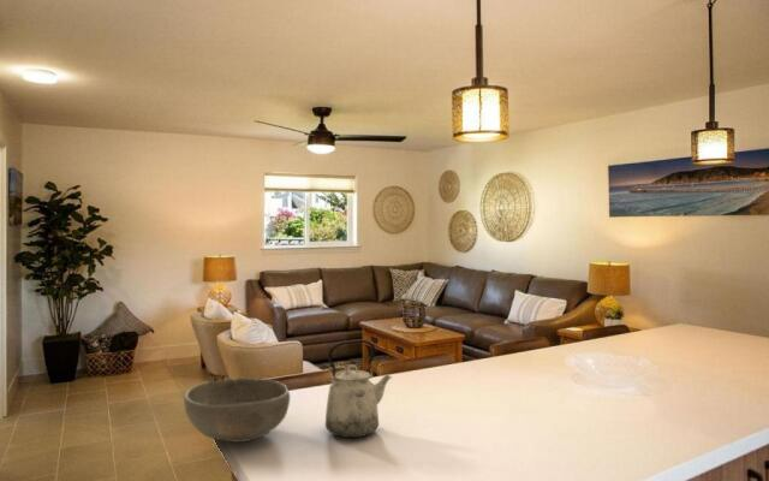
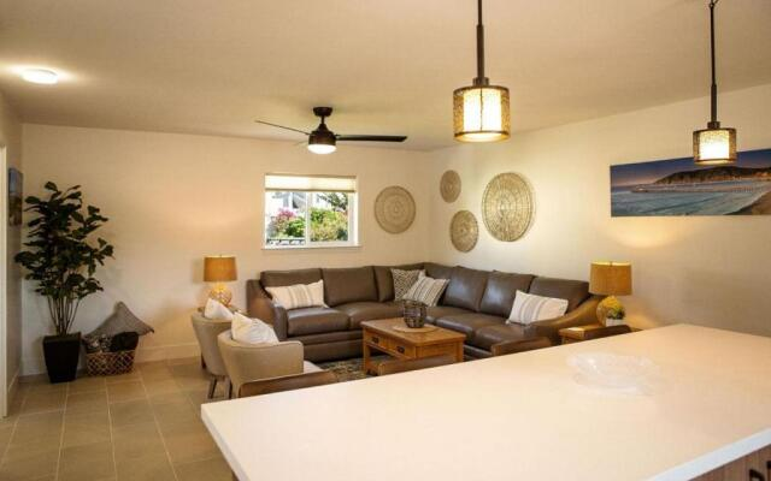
- kettle [324,338,393,439]
- bowl [183,378,291,444]
